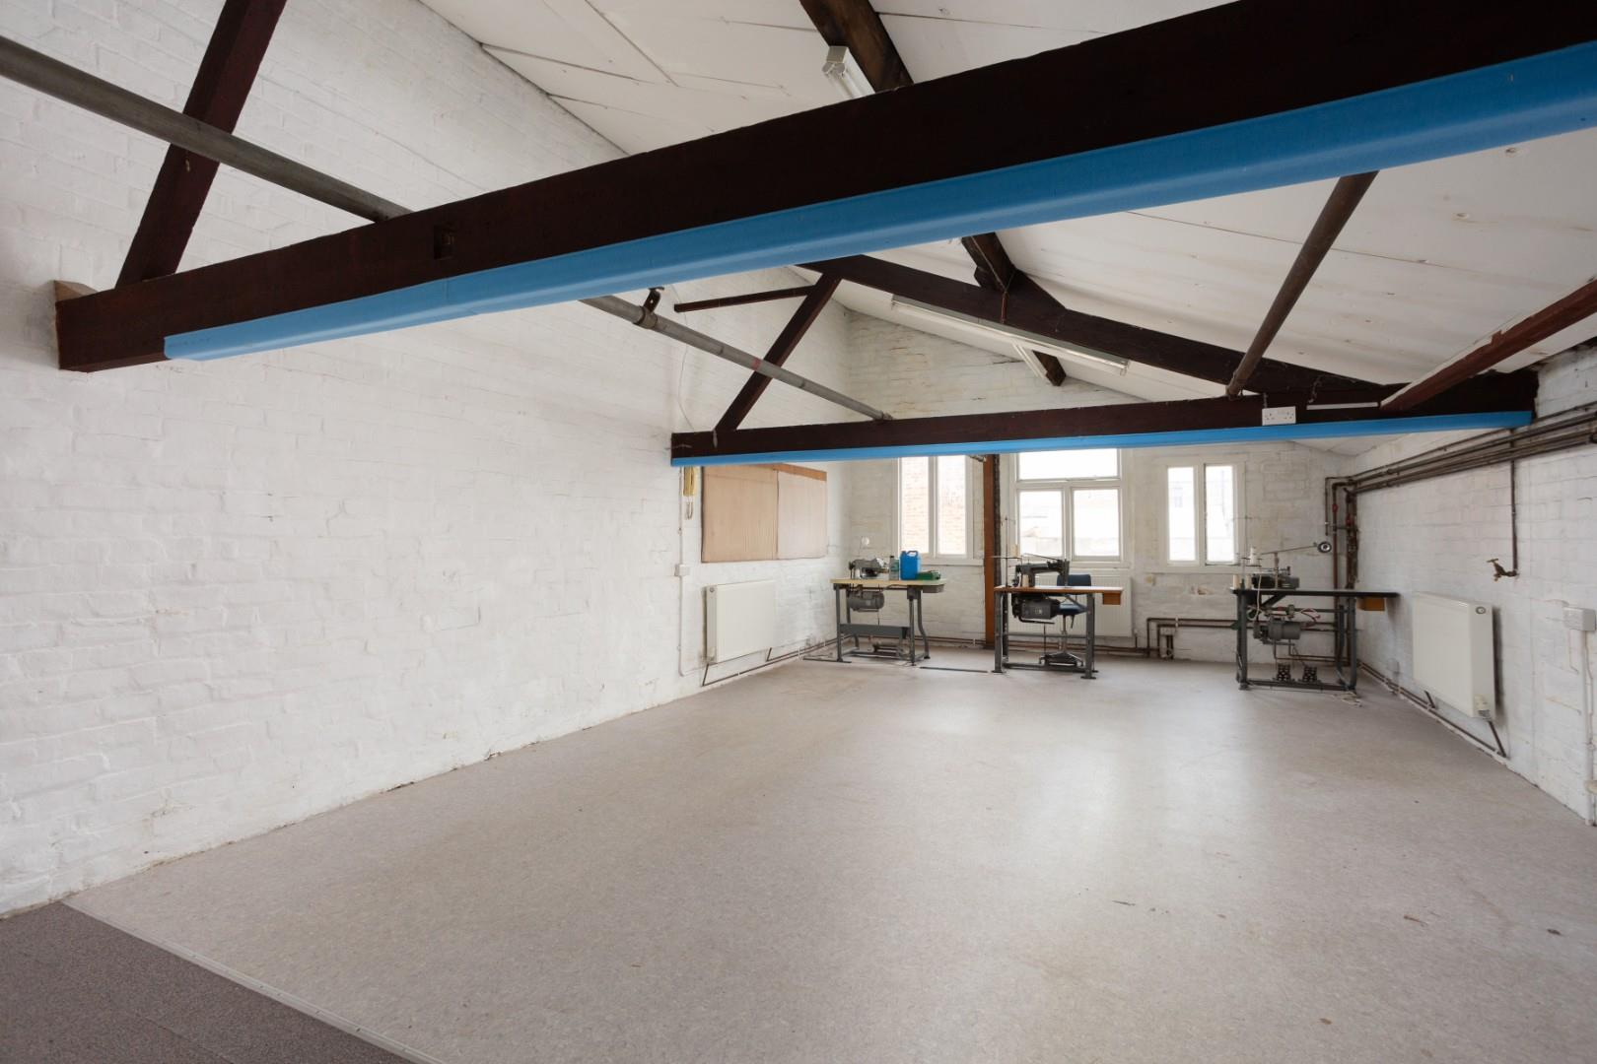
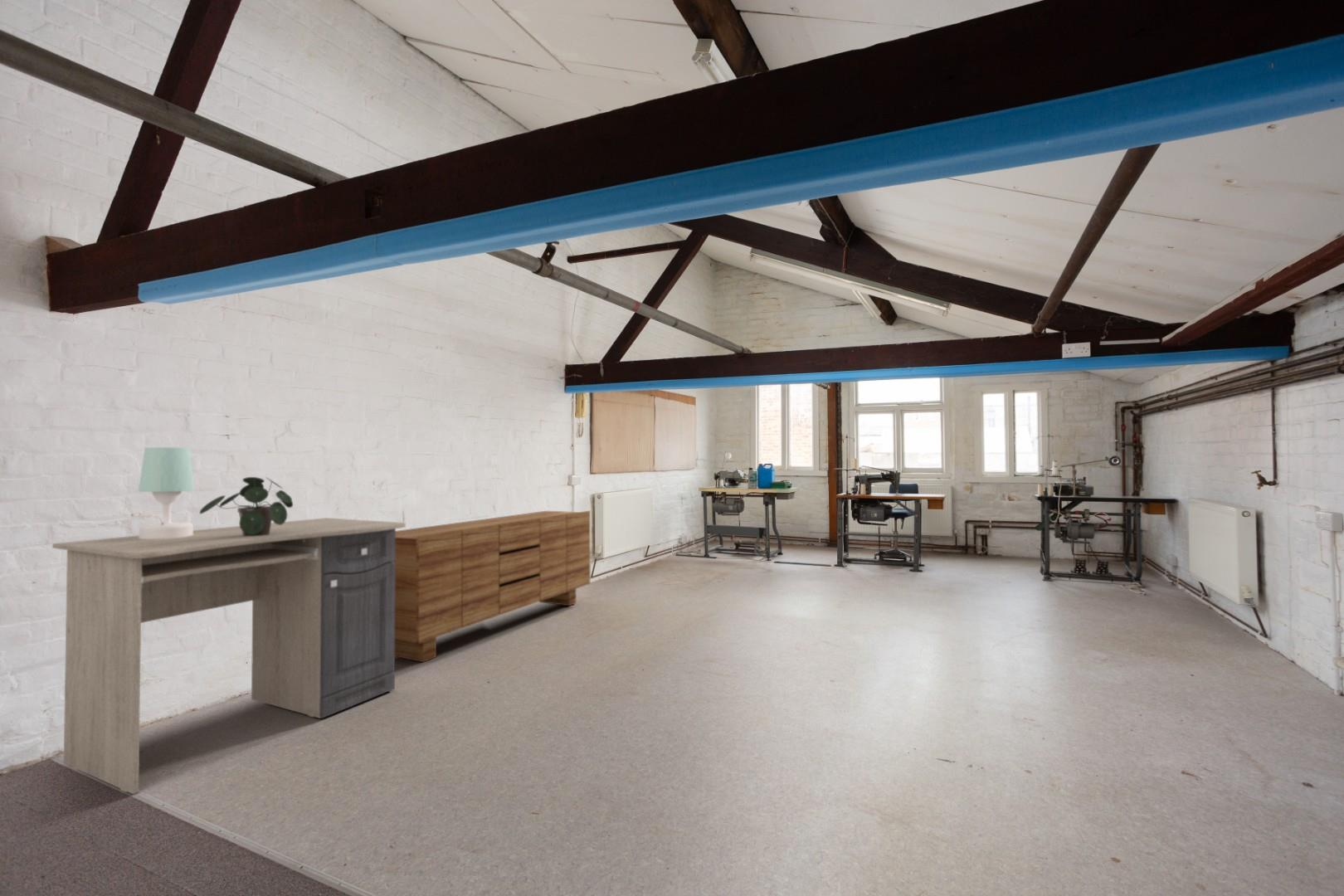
+ desk [51,517,407,795]
+ sideboard [395,510,591,663]
+ potted plant [199,476,294,536]
+ table lamp [138,446,195,539]
